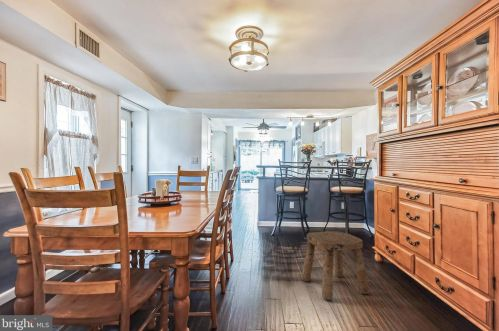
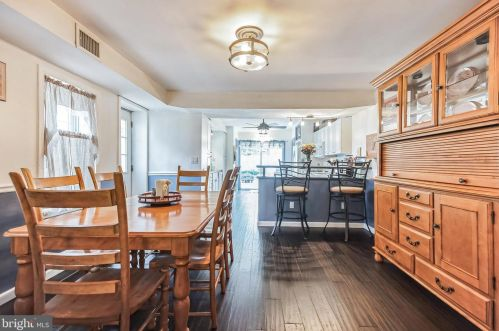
- stool [300,230,371,301]
